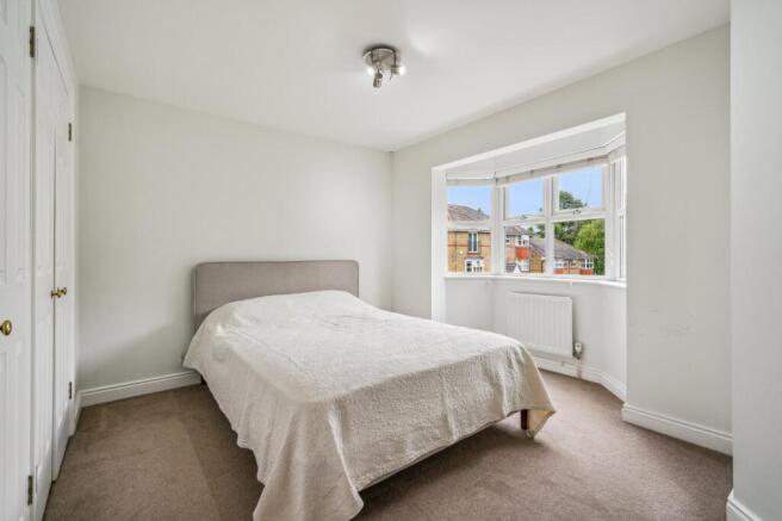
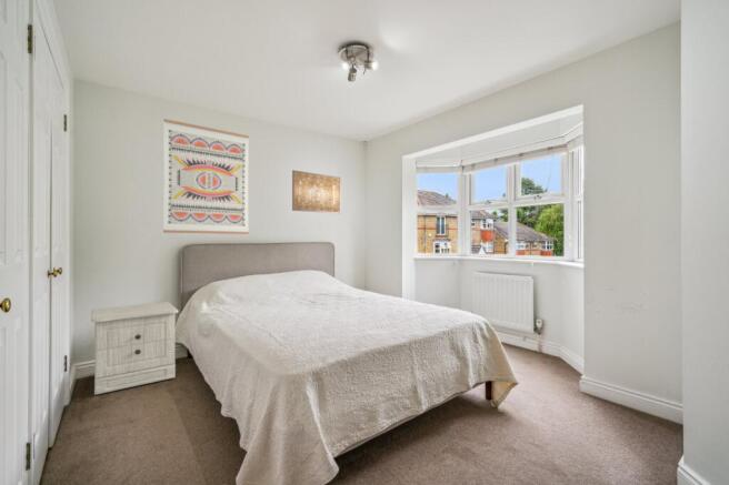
+ nightstand [90,301,180,396]
+ wall art [162,118,250,235]
+ wall art [291,169,342,215]
